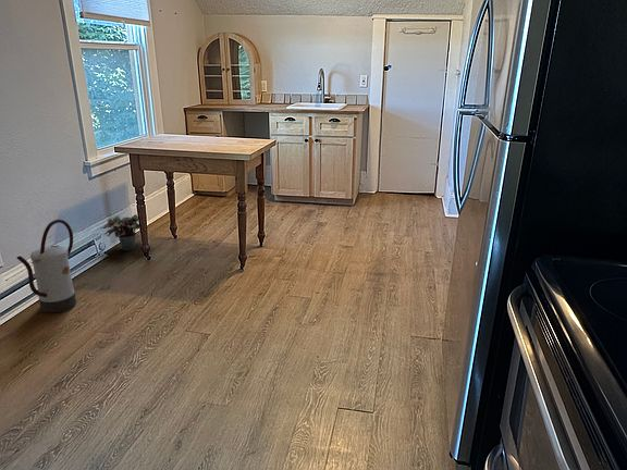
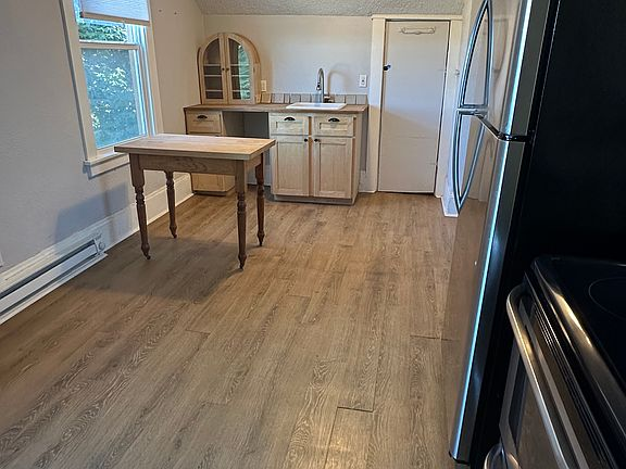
- watering can [15,219,77,314]
- potted plant [100,213,149,251]
